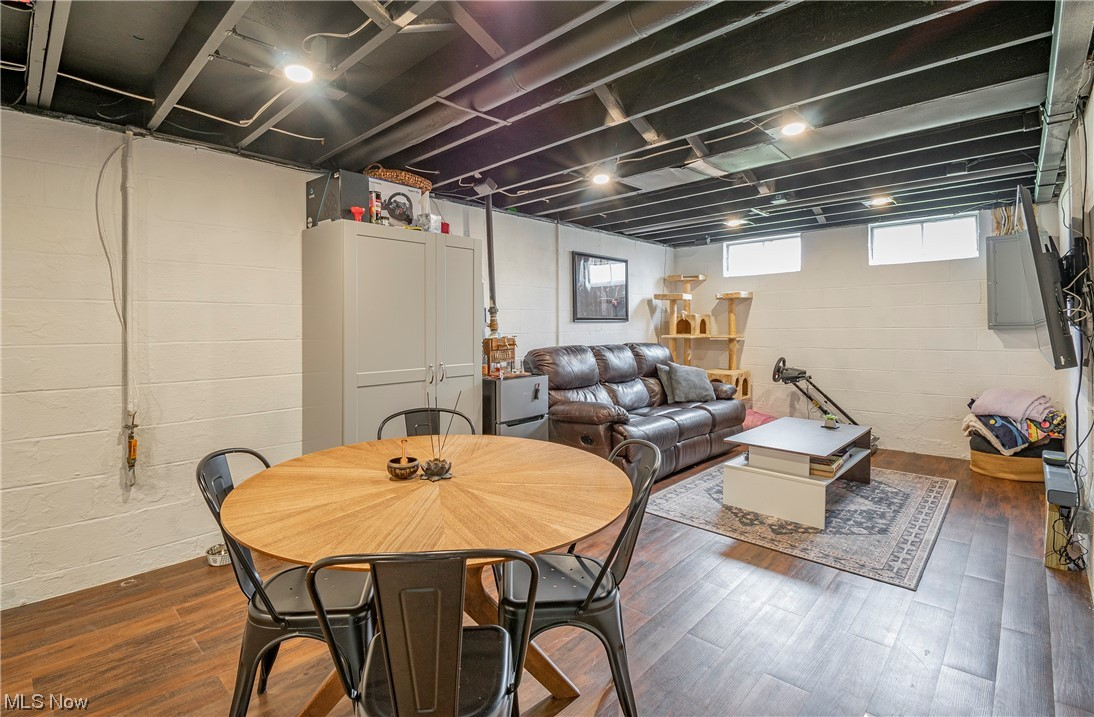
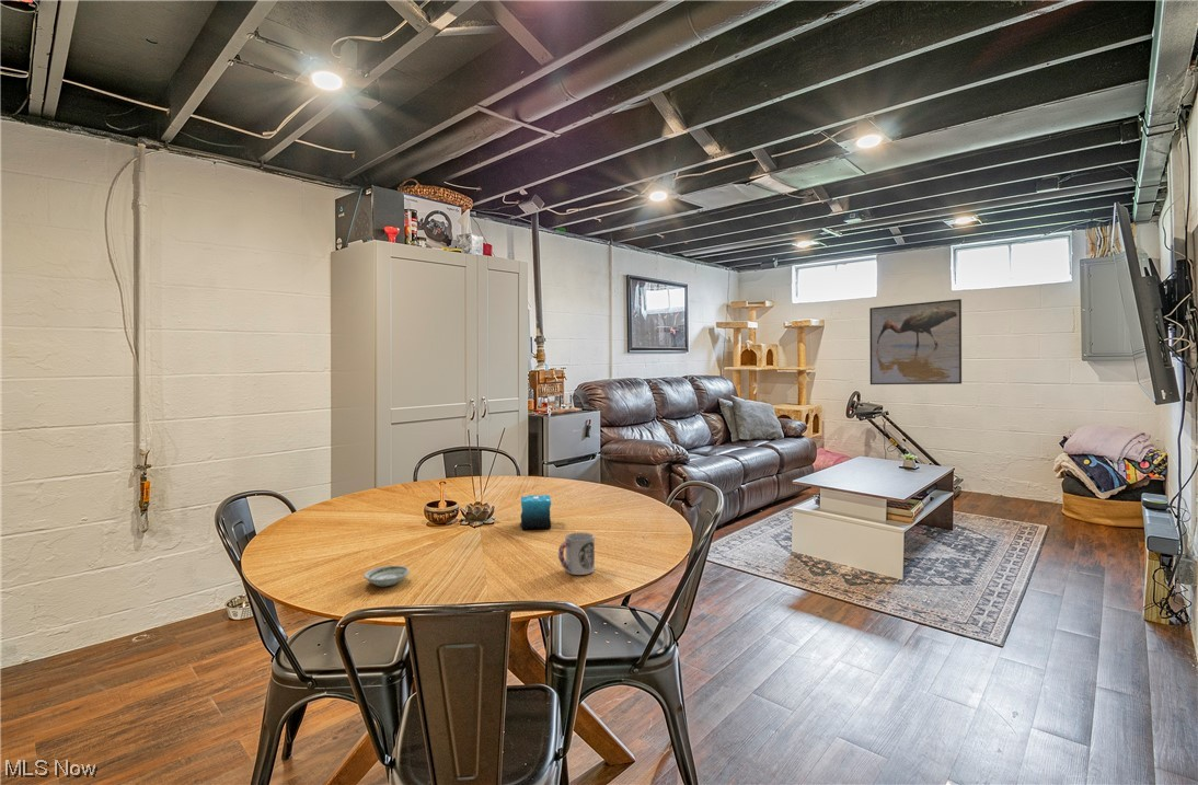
+ candle [519,494,552,530]
+ saucer [364,565,411,587]
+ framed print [868,298,963,385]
+ cup [557,531,596,576]
